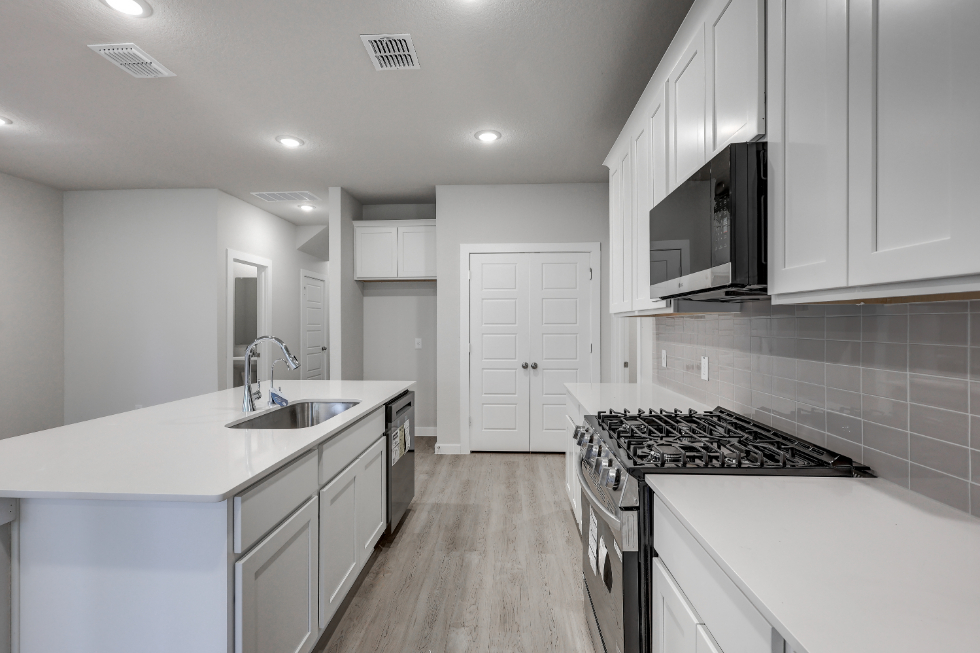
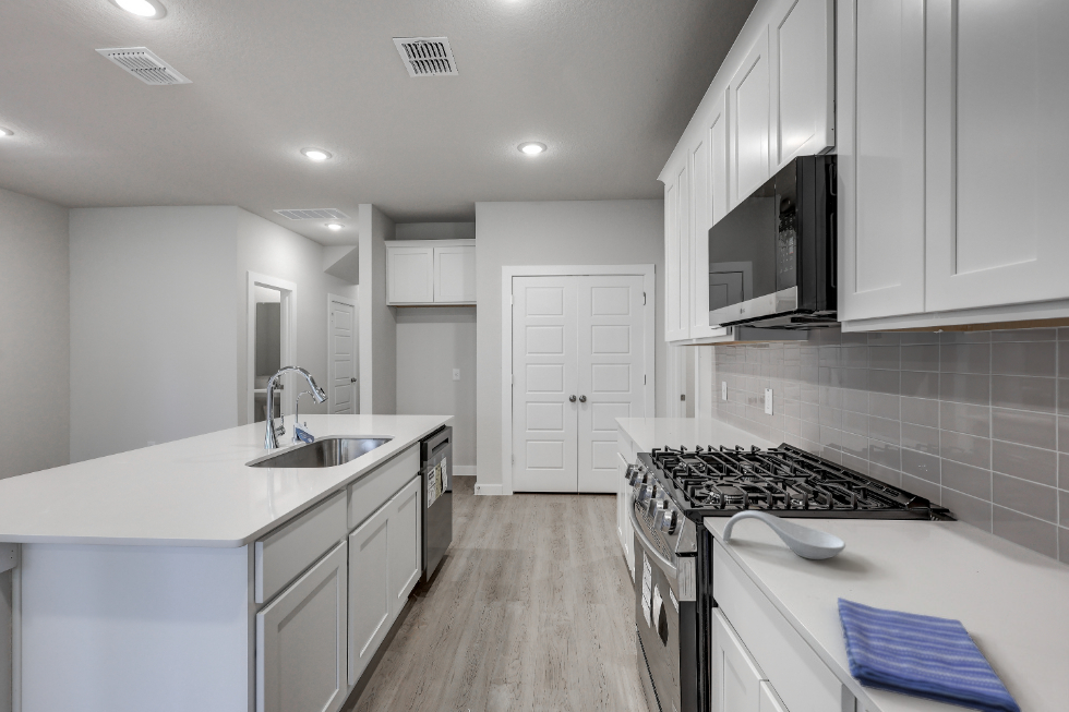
+ spoon rest [721,509,846,560]
+ dish towel [837,596,1023,712]
